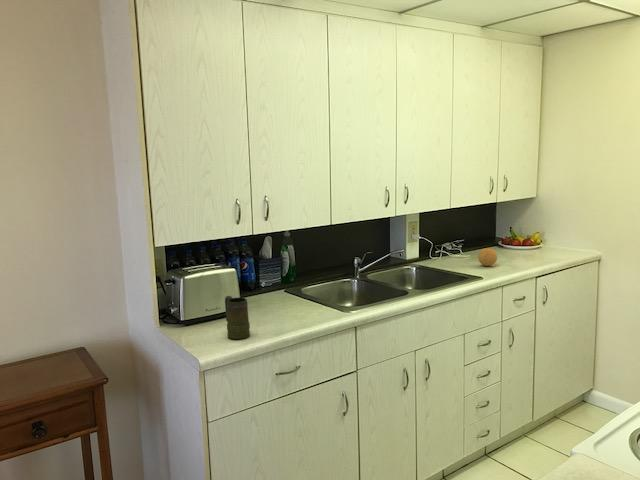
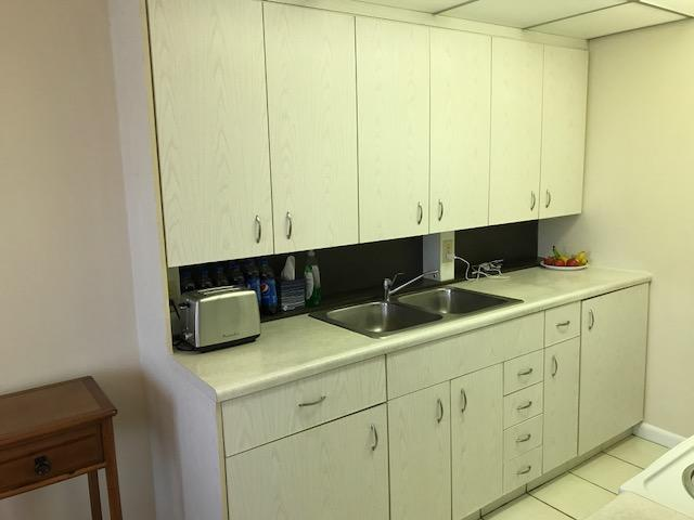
- fruit [477,247,498,267]
- mug [224,295,251,340]
